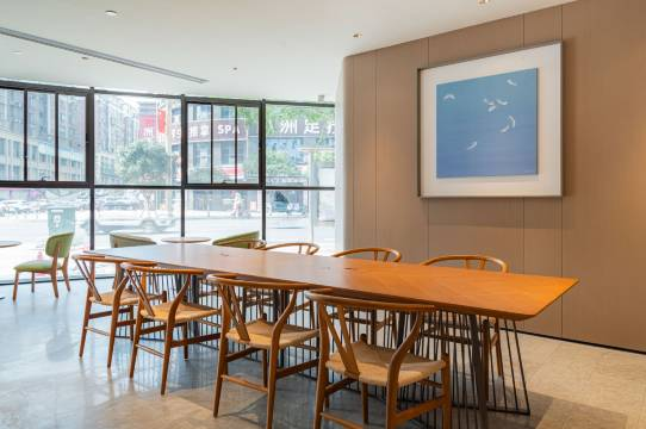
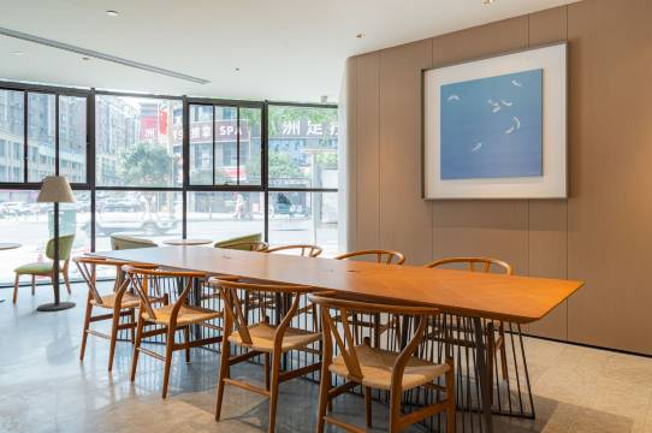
+ floor lamp [35,174,77,312]
